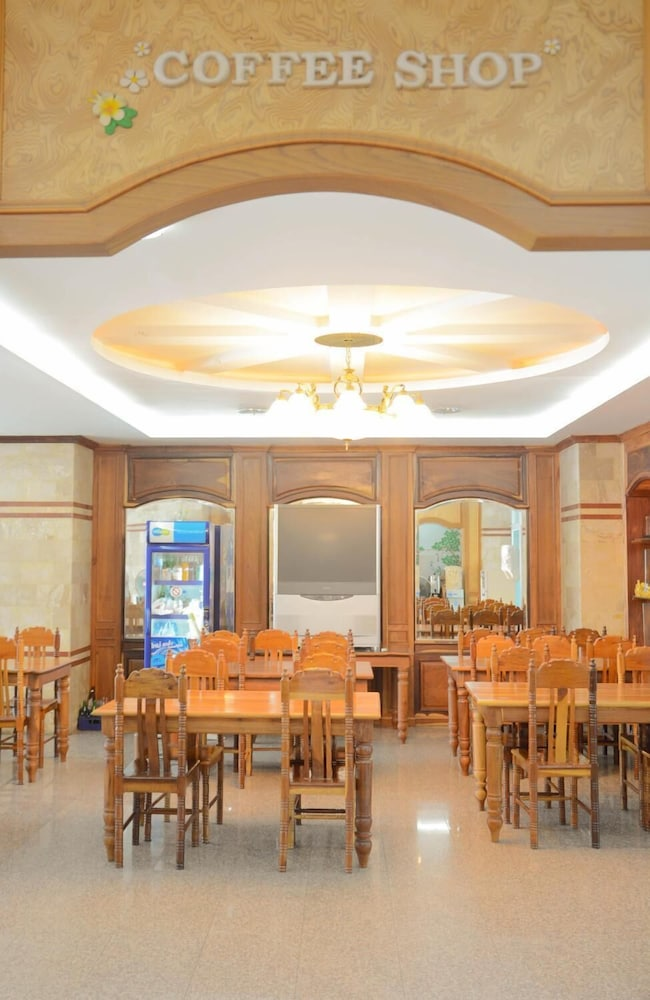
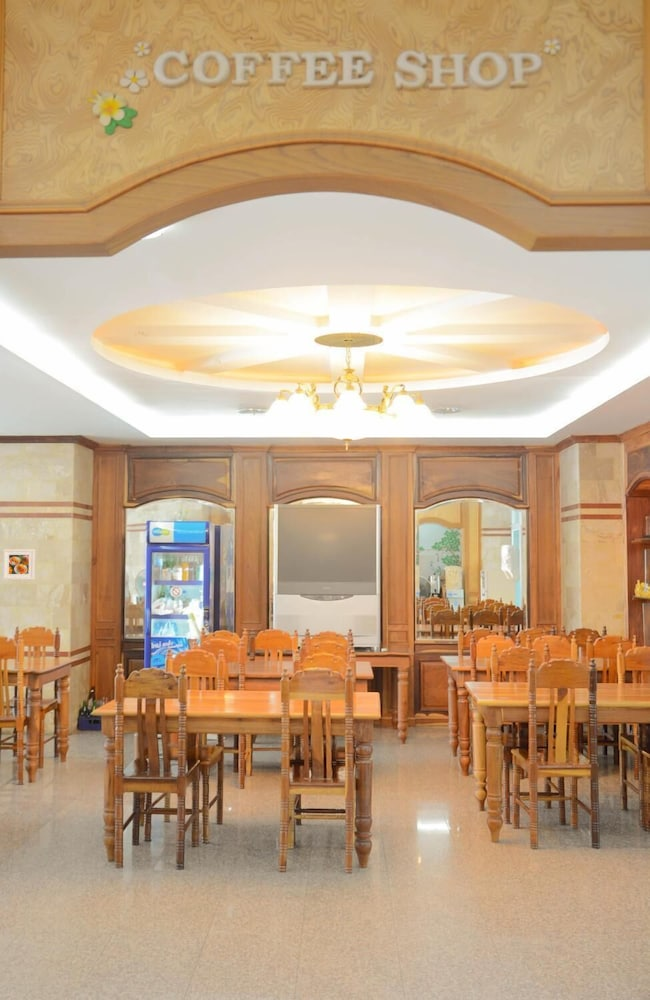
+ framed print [2,548,36,581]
